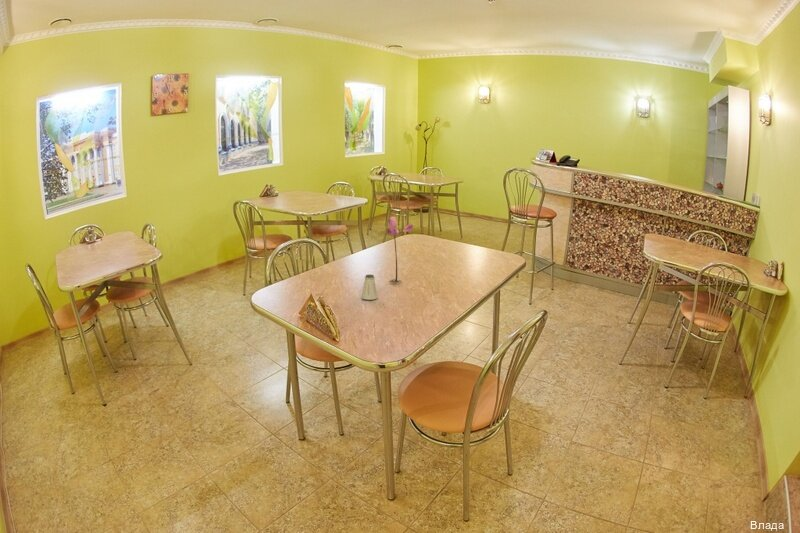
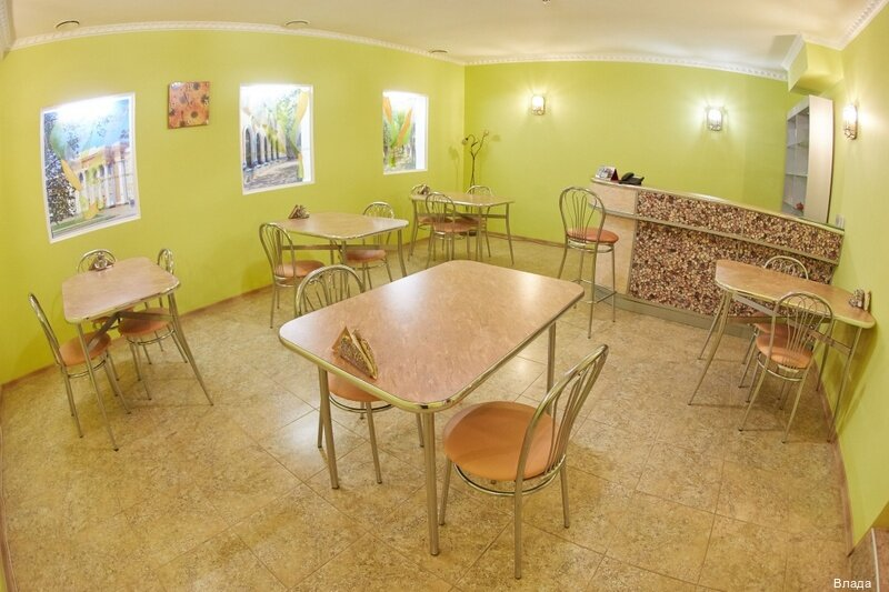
- saltshaker [360,274,379,301]
- flower [386,216,414,284]
